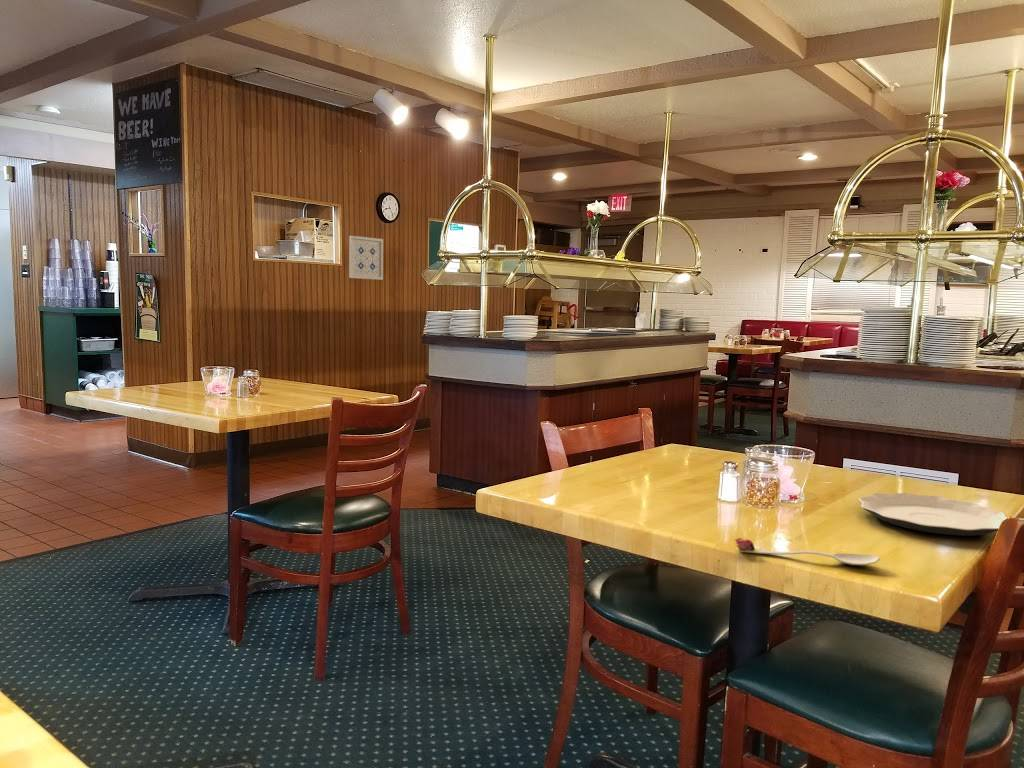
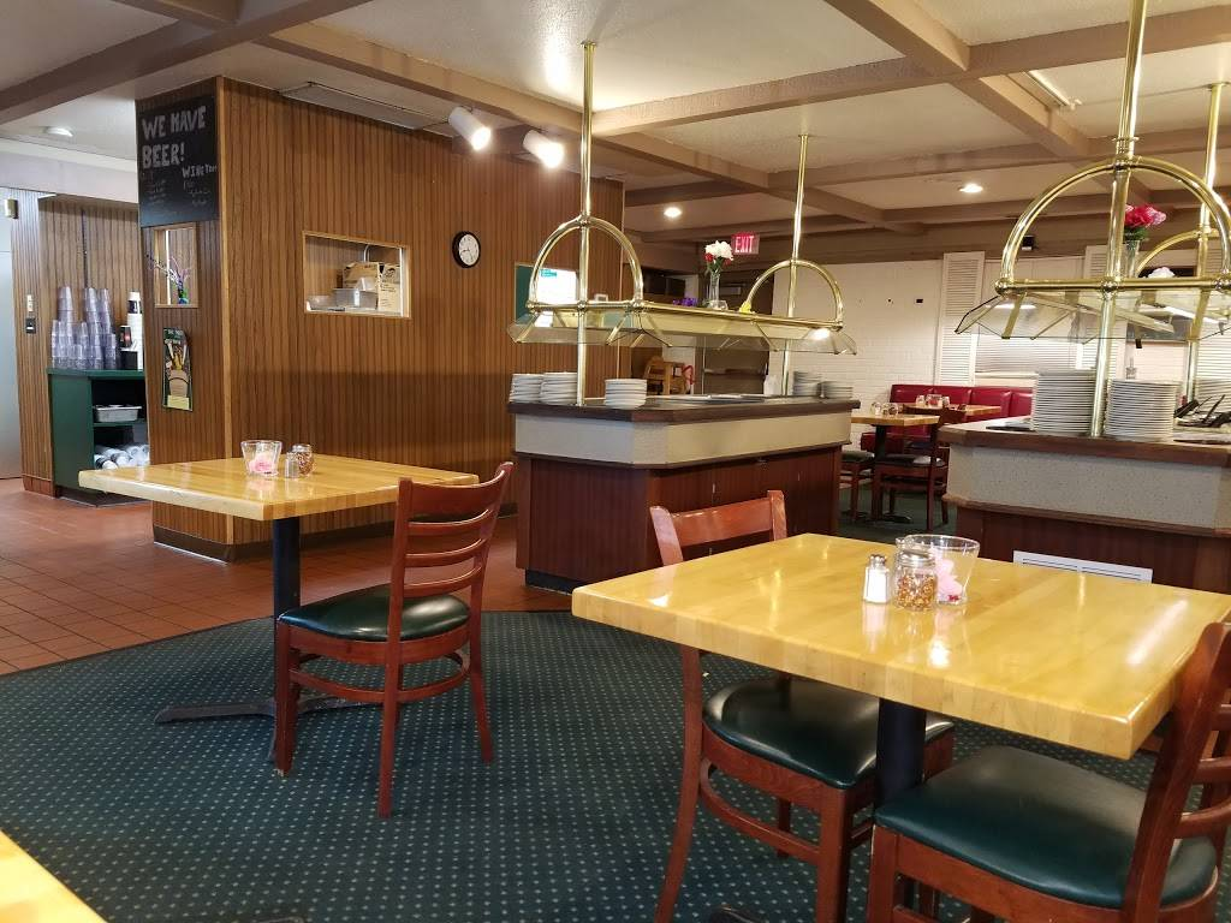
- spoon [733,537,881,566]
- plate [858,492,1008,537]
- wall art [348,235,384,281]
